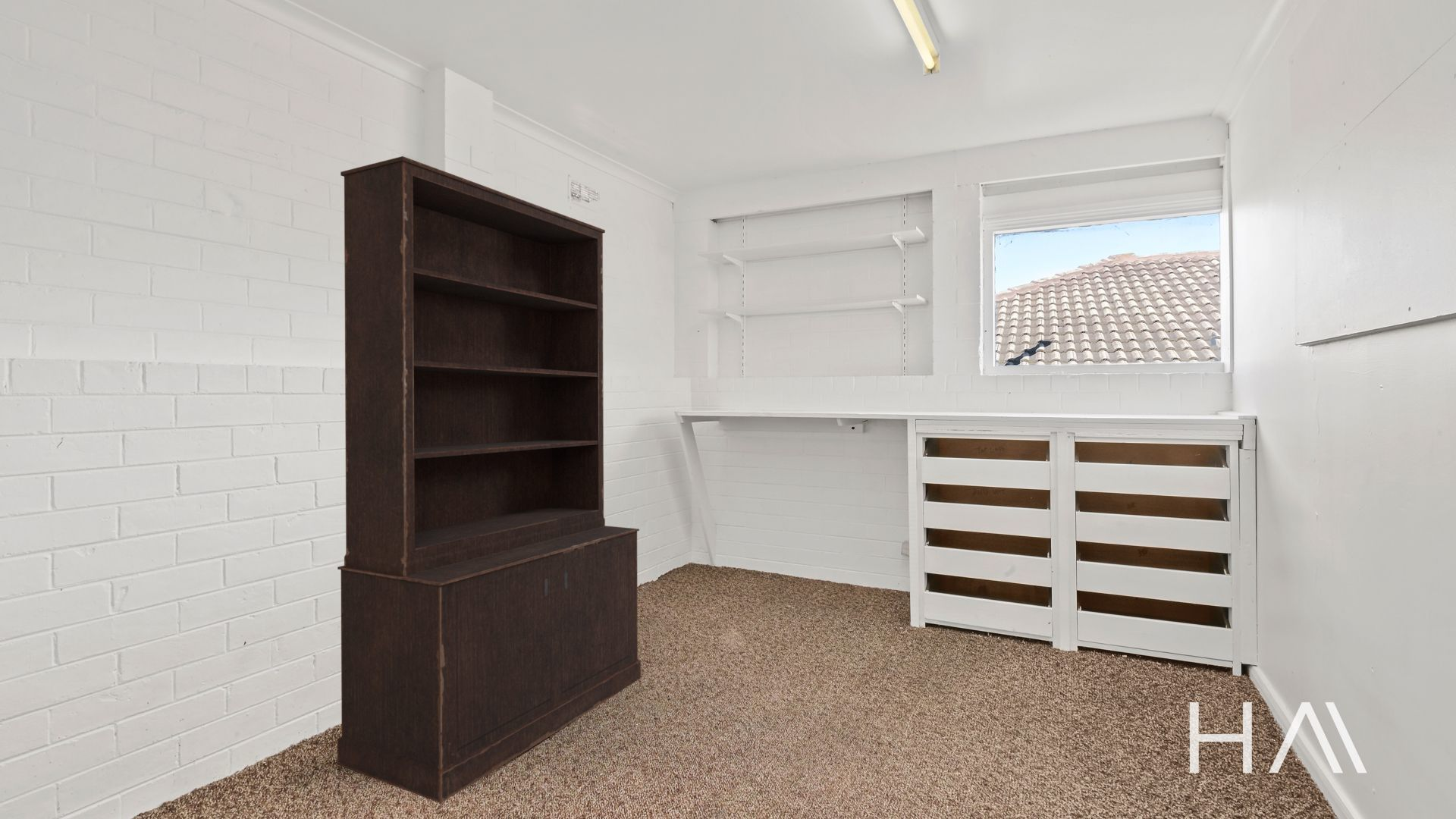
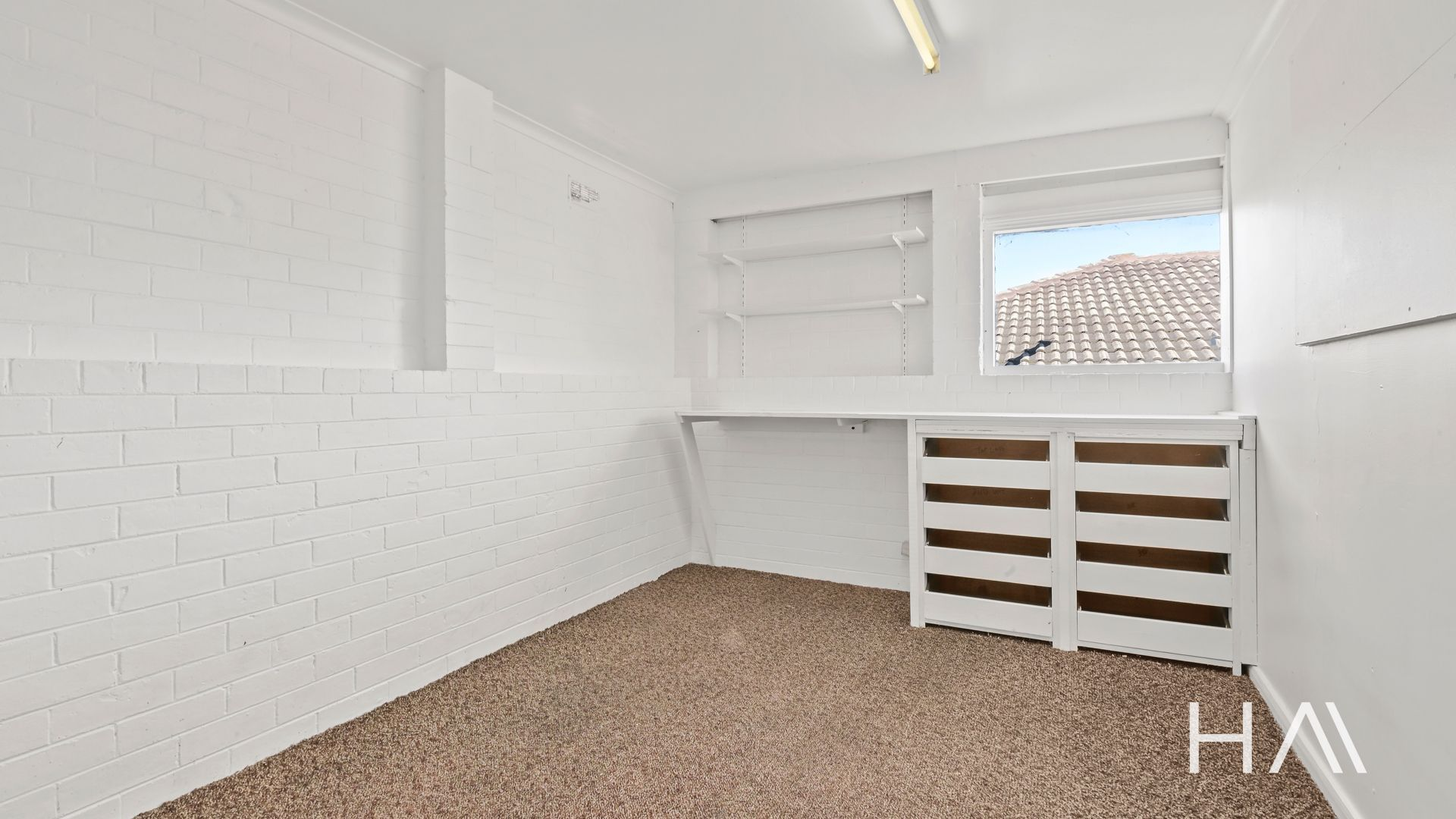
- bookcase [337,155,642,804]
